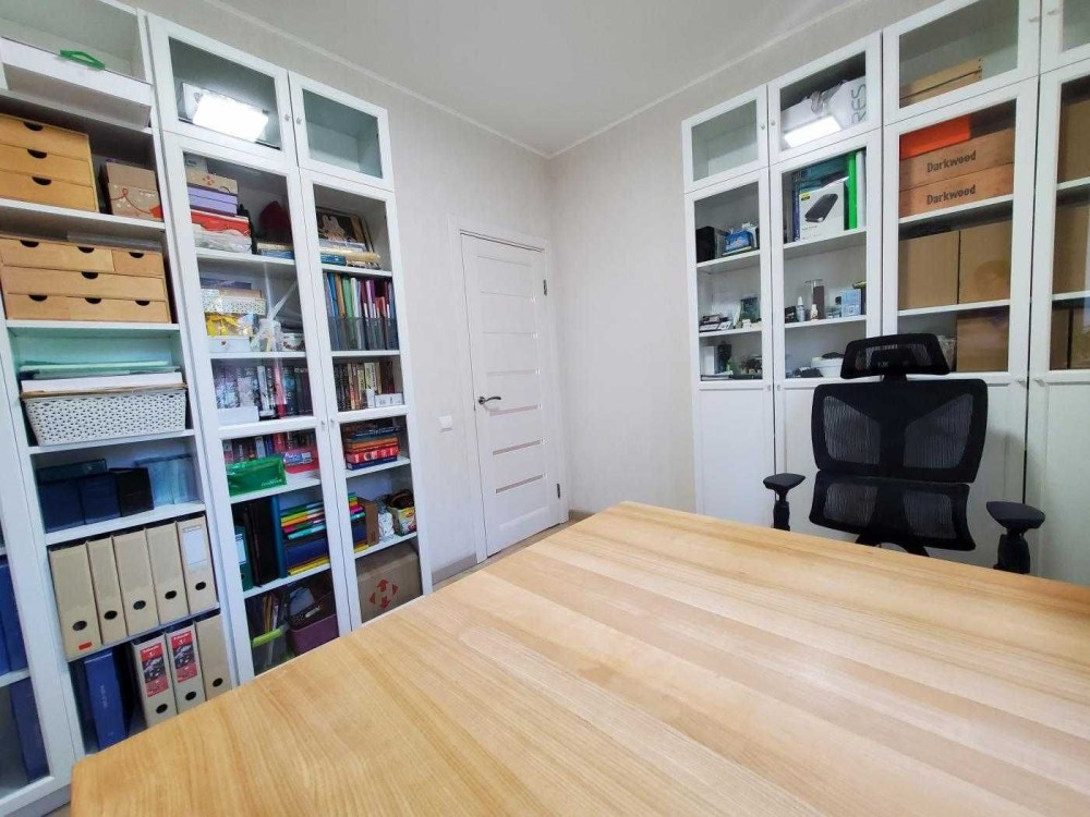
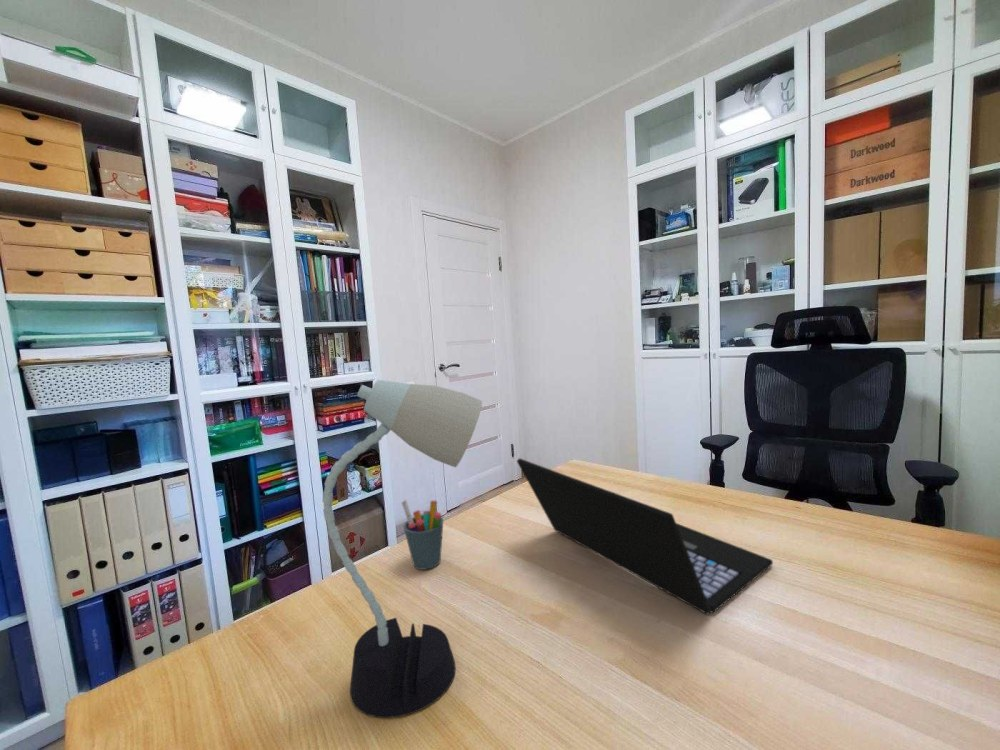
+ laptop [516,457,774,615]
+ pen holder [400,499,444,571]
+ desk lamp [322,379,483,719]
